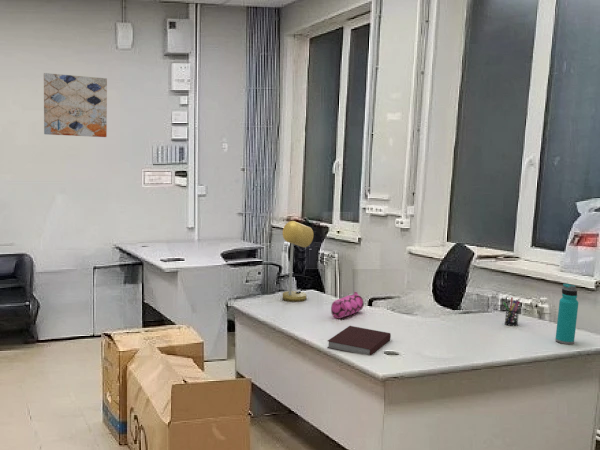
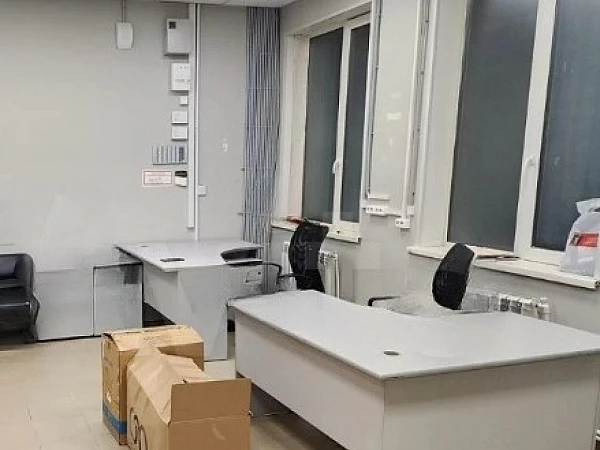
- water bottle [554,282,579,345]
- notebook [326,325,392,356]
- pencil case [330,291,365,319]
- wall art [43,72,108,138]
- desk lamp [281,220,314,303]
- pen holder [502,296,520,327]
